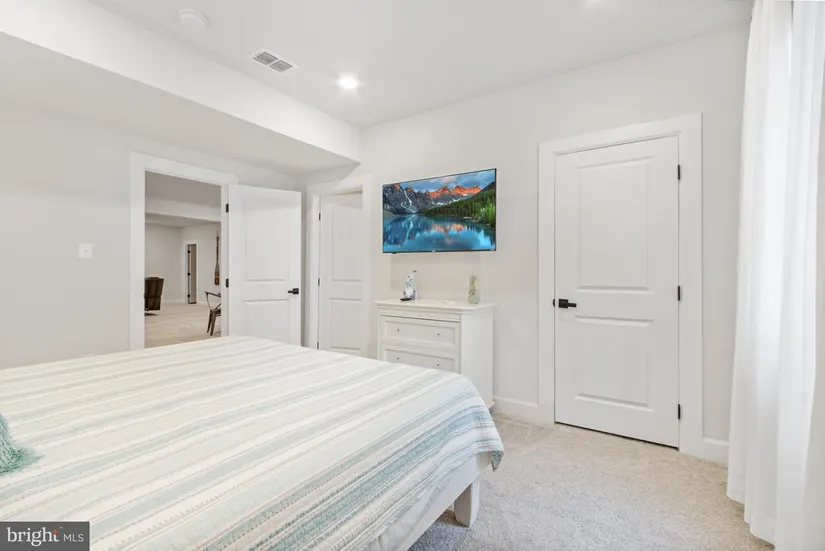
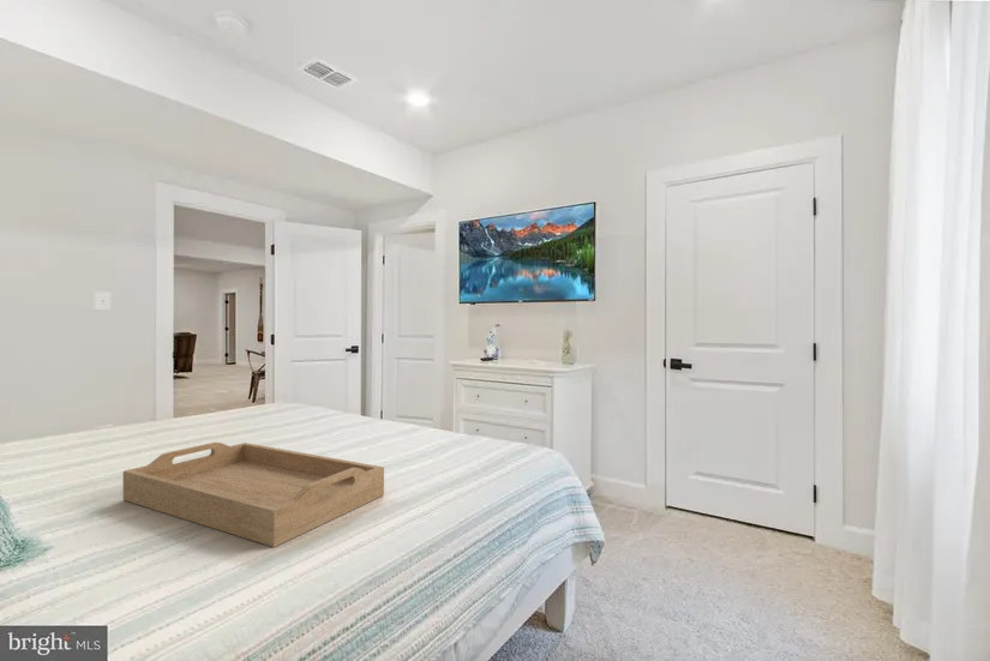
+ serving tray [122,441,385,548]
